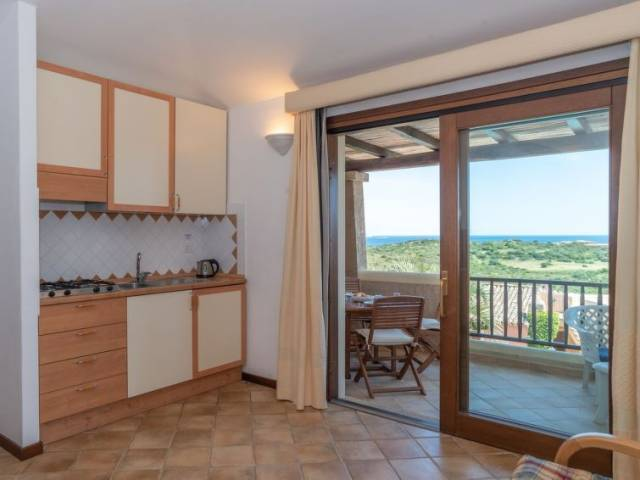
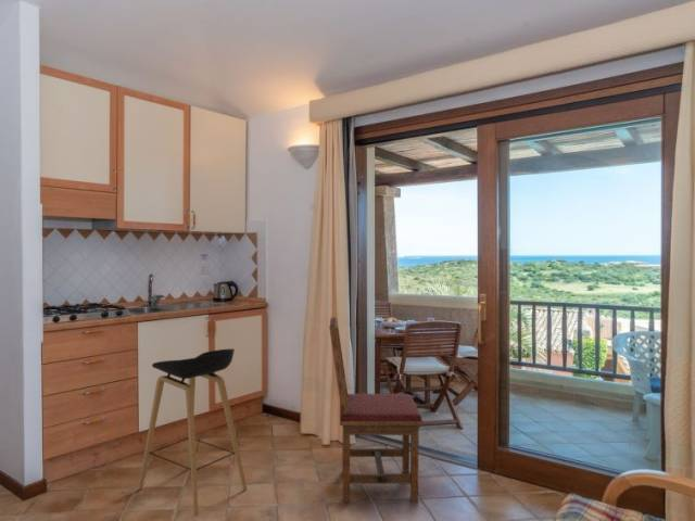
+ stool [137,347,249,518]
+ dining chair [328,316,425,503]
